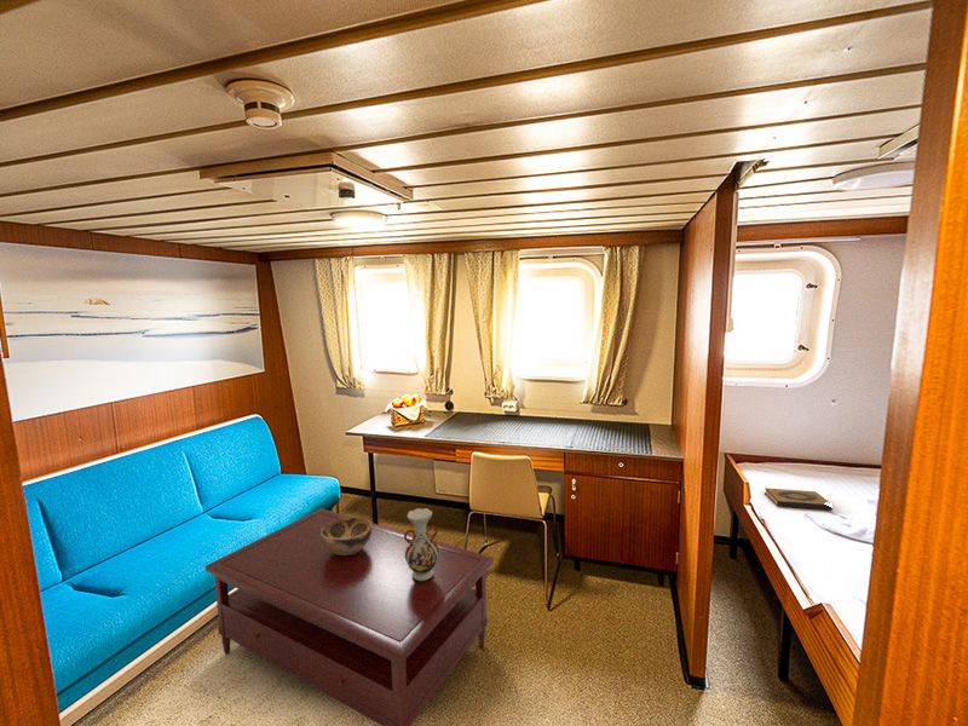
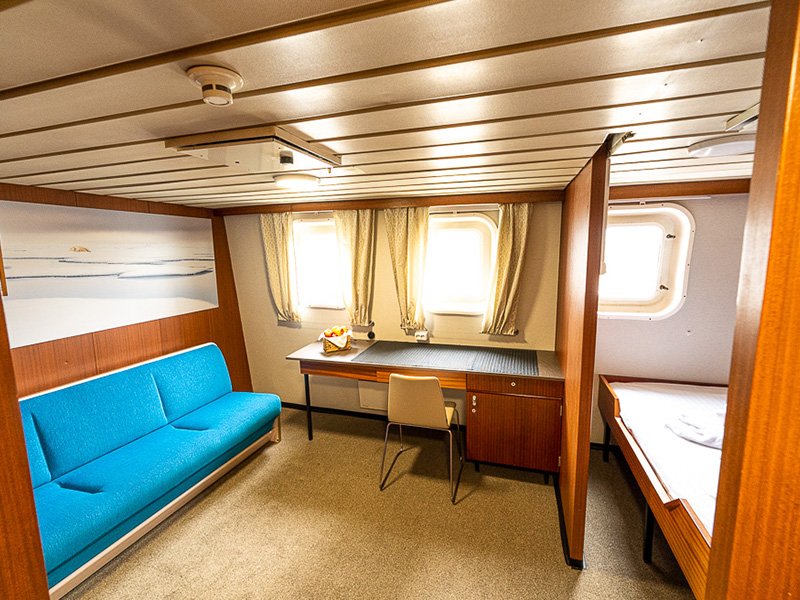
- vase [404,507,438,582]
- hardback book [764,486,834,512]
- coffee table [204,507,495,726]
- decorative bowl [321,515,371,555]
